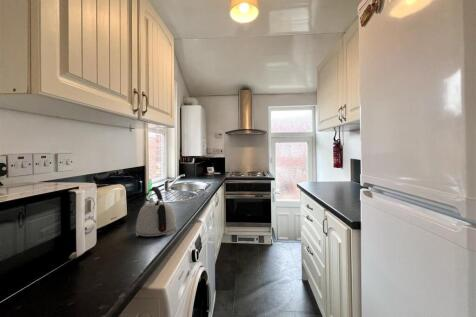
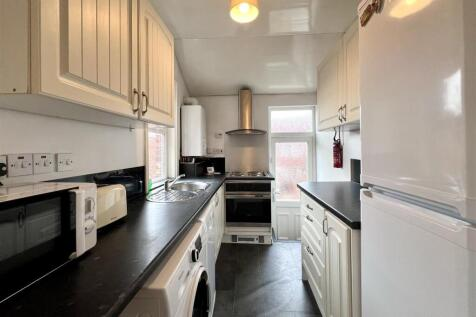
- kettle [135,186,178,237]
